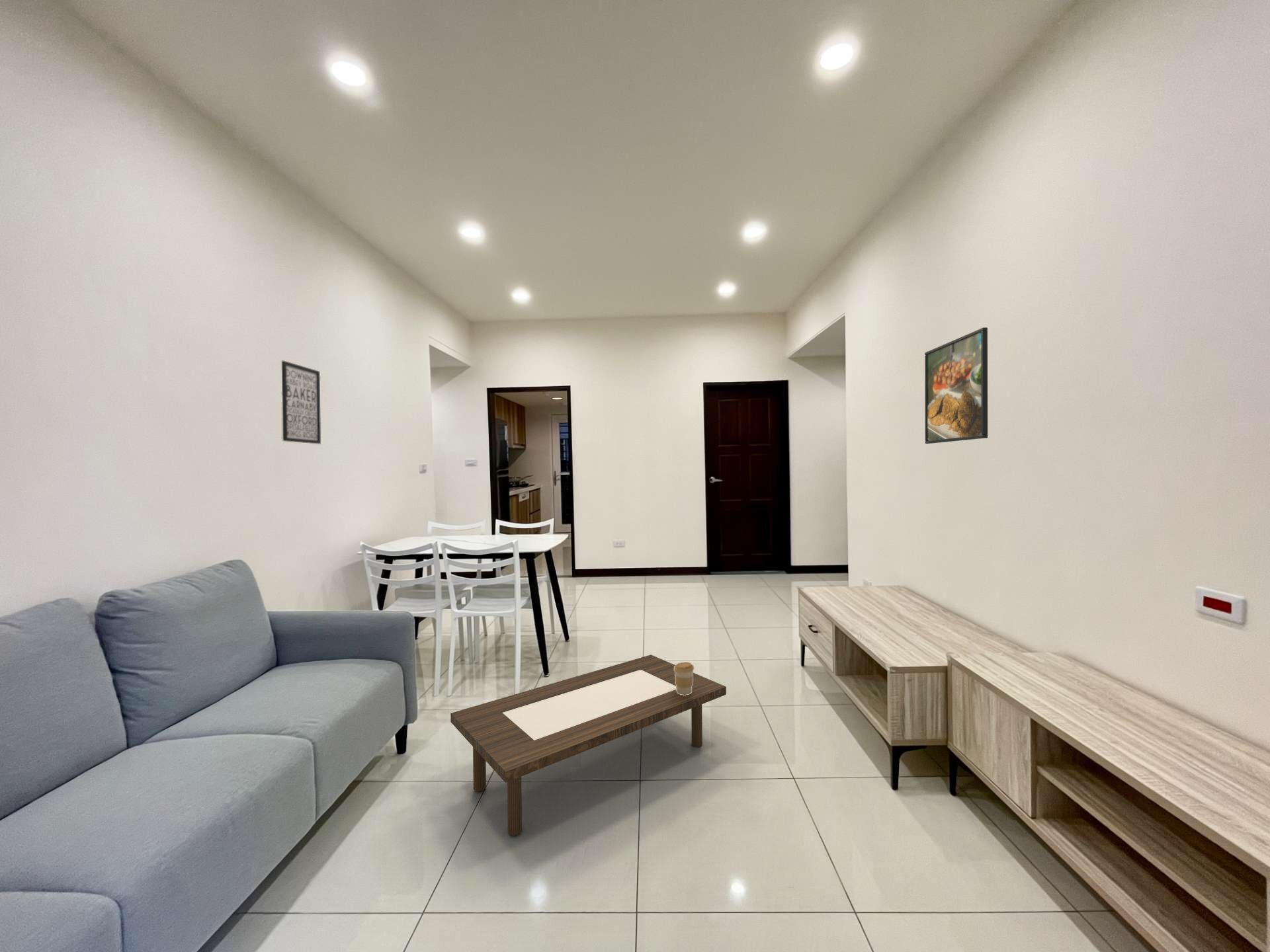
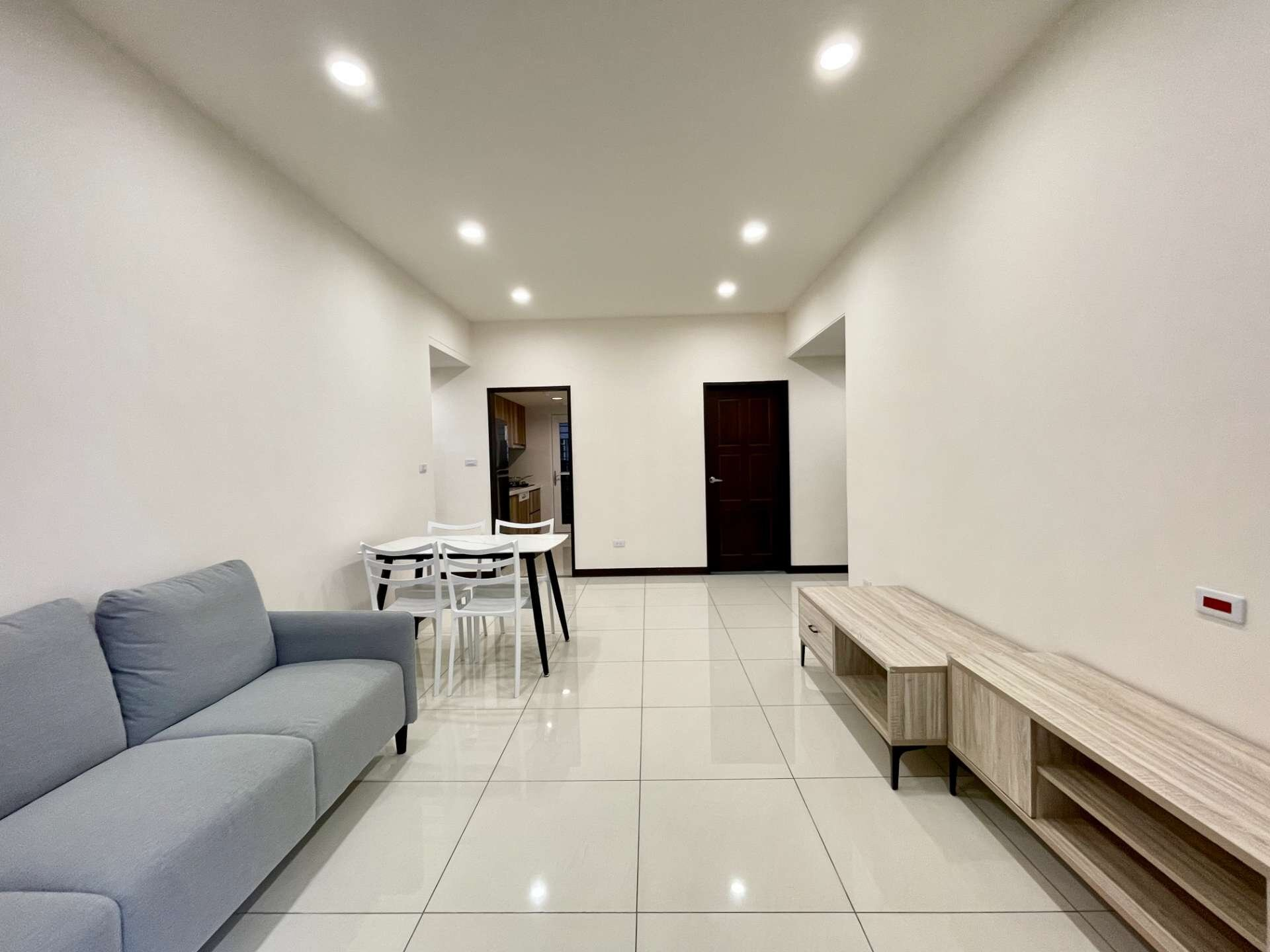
- coffee table [450,654,727,836]
- wall art [281,360,321,445]
- coffee cup [674,661,695,695]
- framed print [924,327,988,444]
